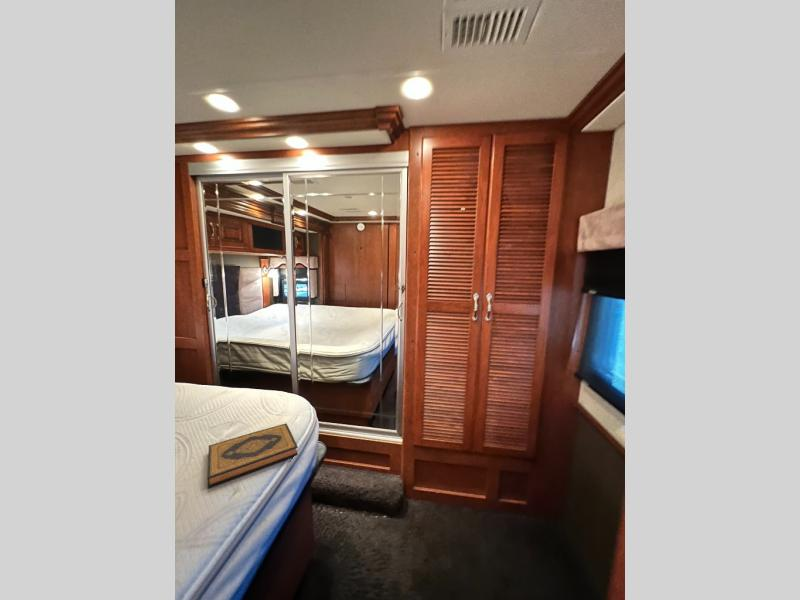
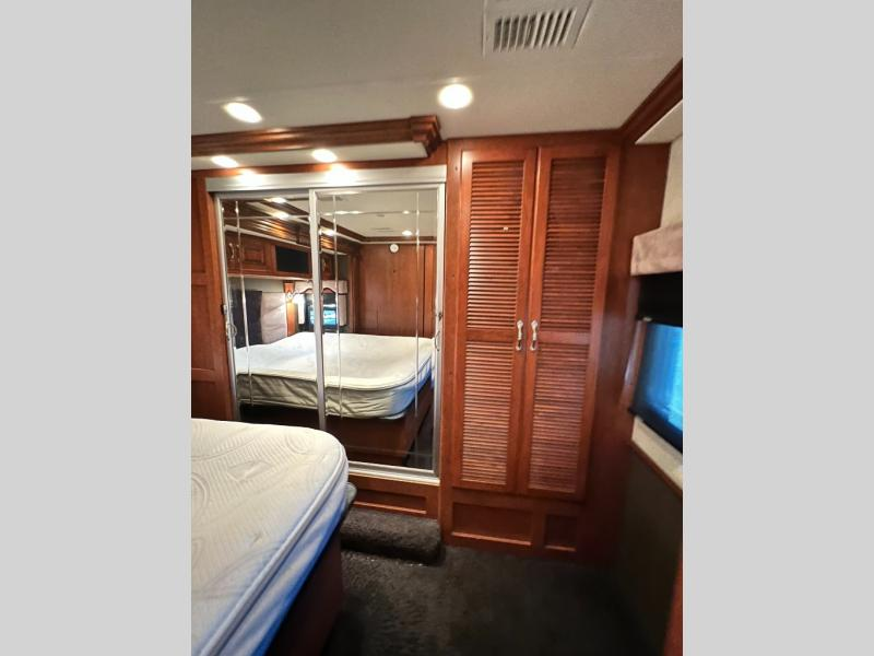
- hardback book [207,422,299,489]
